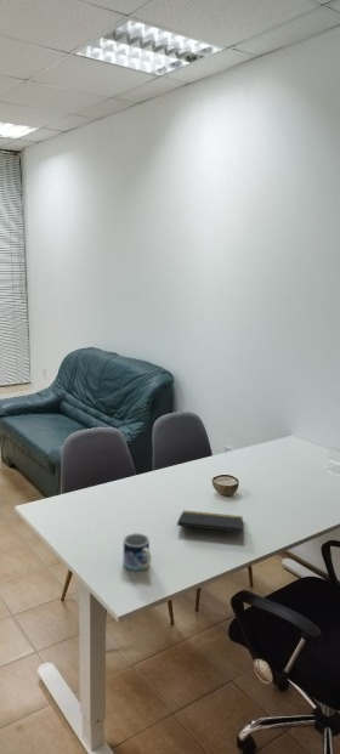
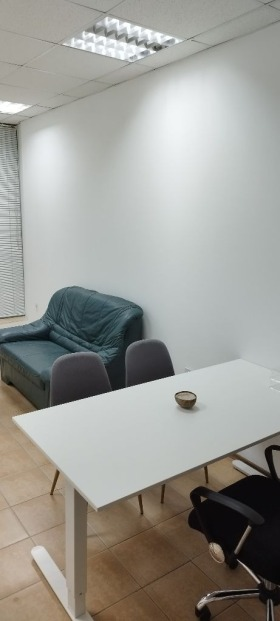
- notepad [176,509,244,540]
- mug [123,532,152,572]
